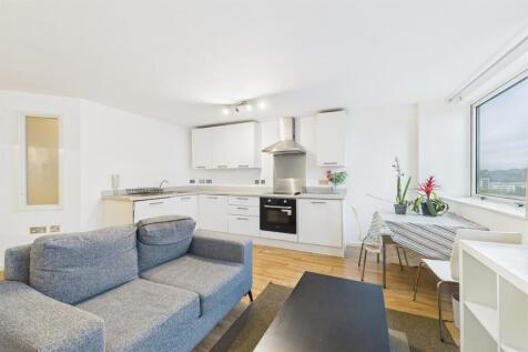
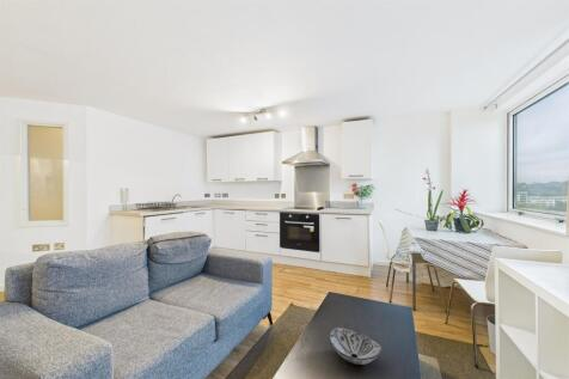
+ decorative bowl [328,326,383,366]
